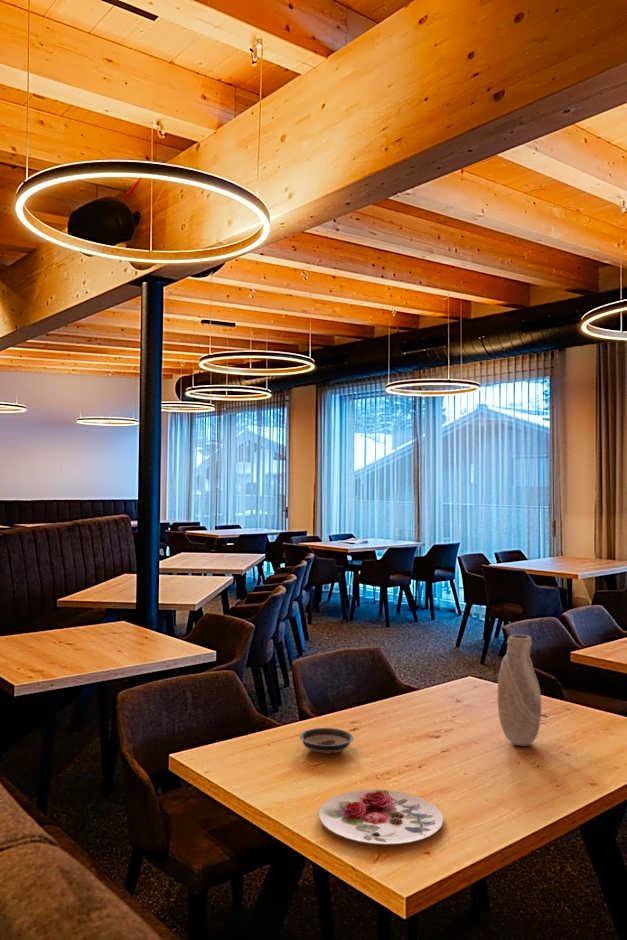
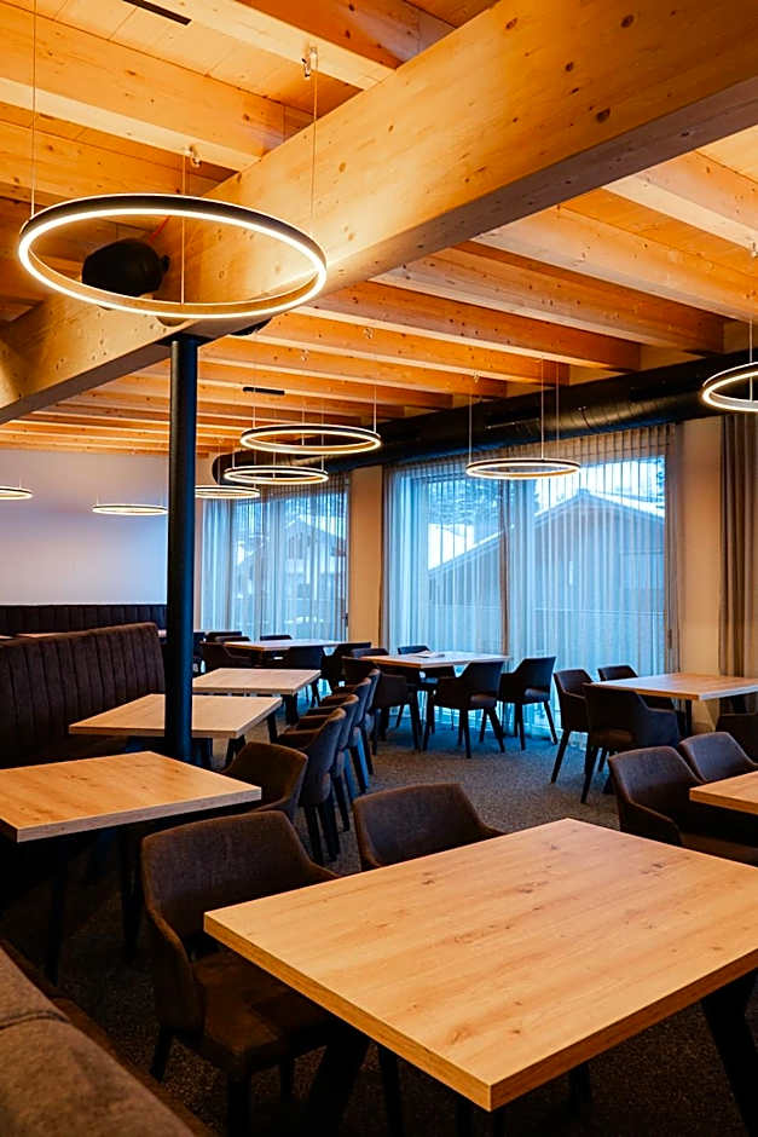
- saucer [299,727,355,755]
- vase [497,634,542,747]
- plate [318,789,444,845]
